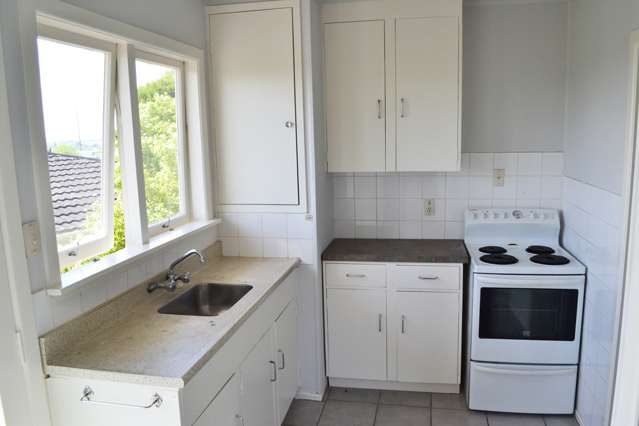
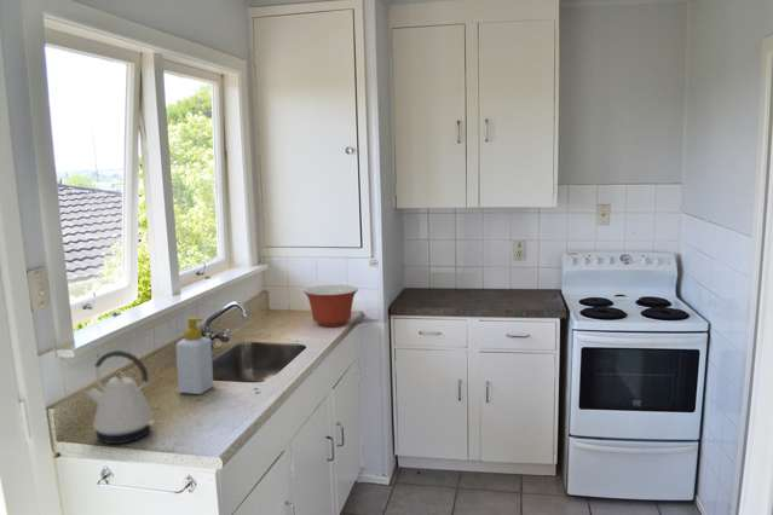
+ soap bottle [174,316,214,395]
+ mixing bowl [302,284,359,328]
+ kettle [85,349,157,445]
